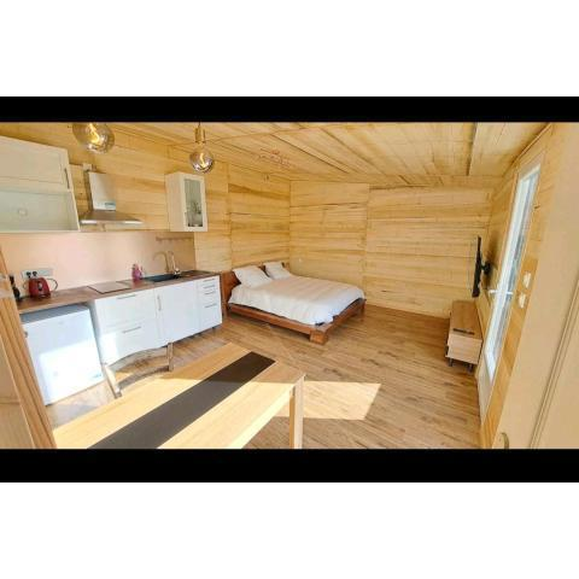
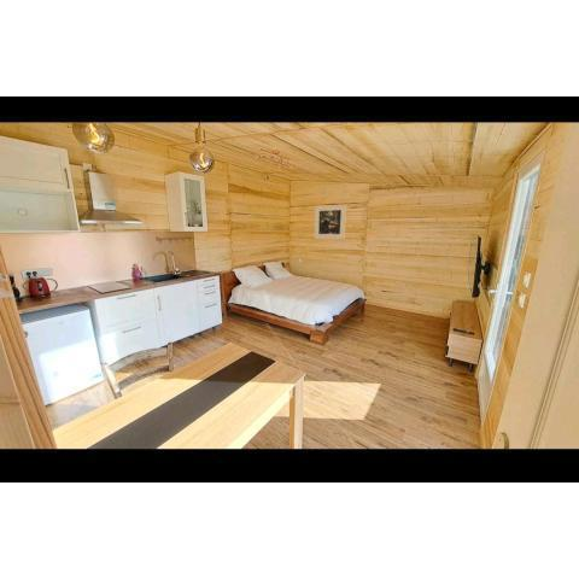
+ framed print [314,204,347,240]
